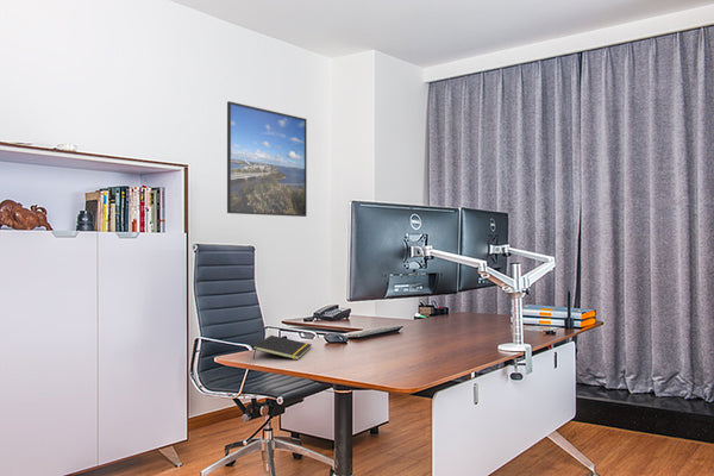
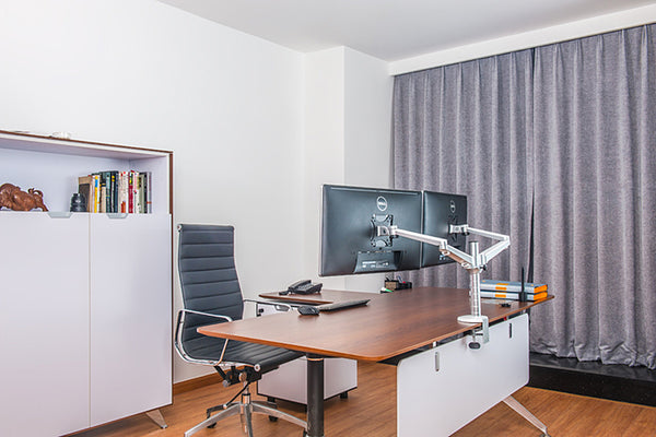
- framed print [226,100,308,218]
- notepad [252,334,313,361]
